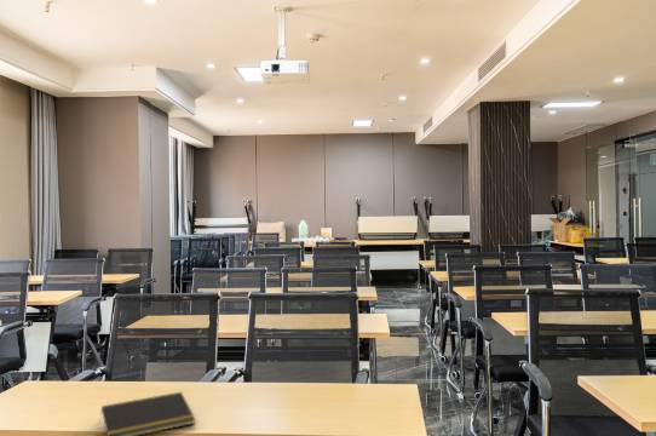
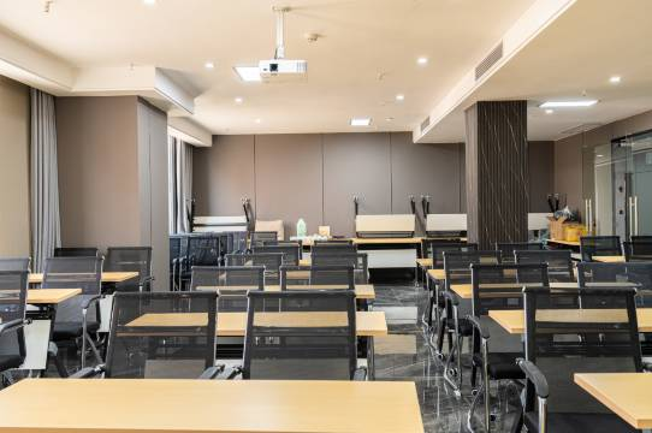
- notepad [98,391,196,436]
